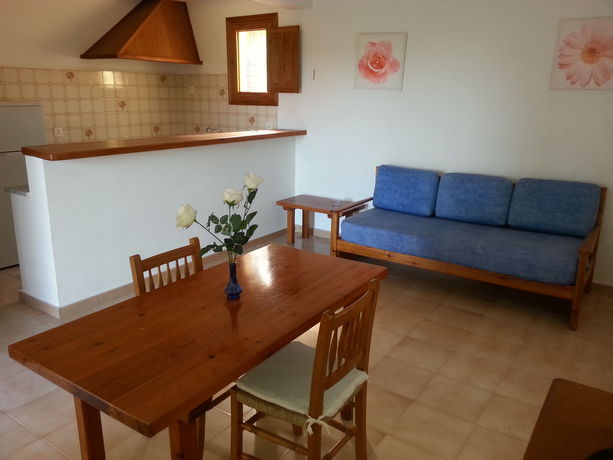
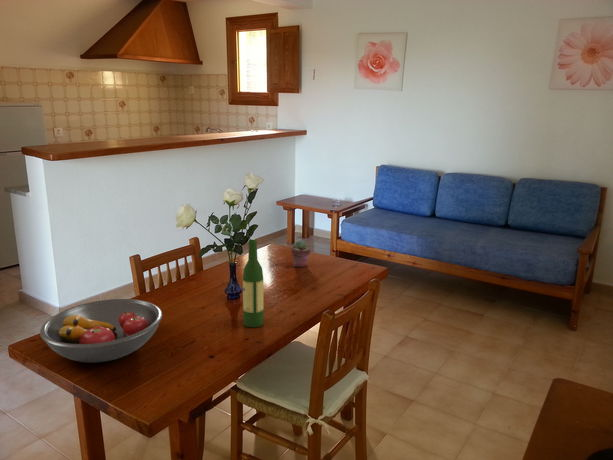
+ wine bottle [242,237,264,328]
+ potted succulent [290,239,312,268]
+ fruit bowl [39,298,163,364]
